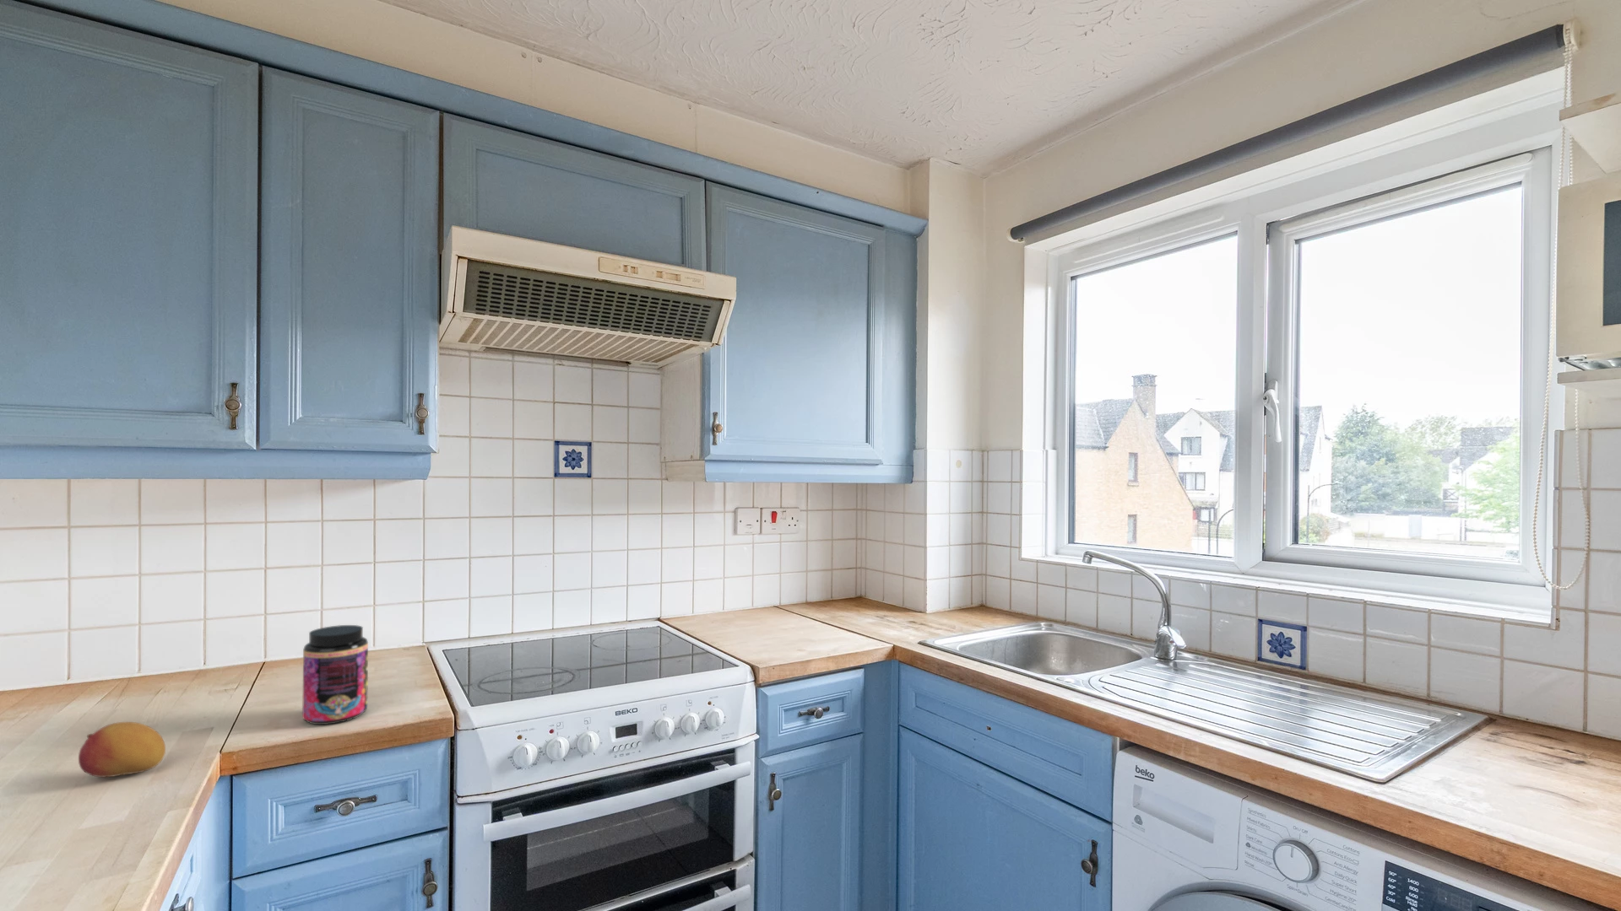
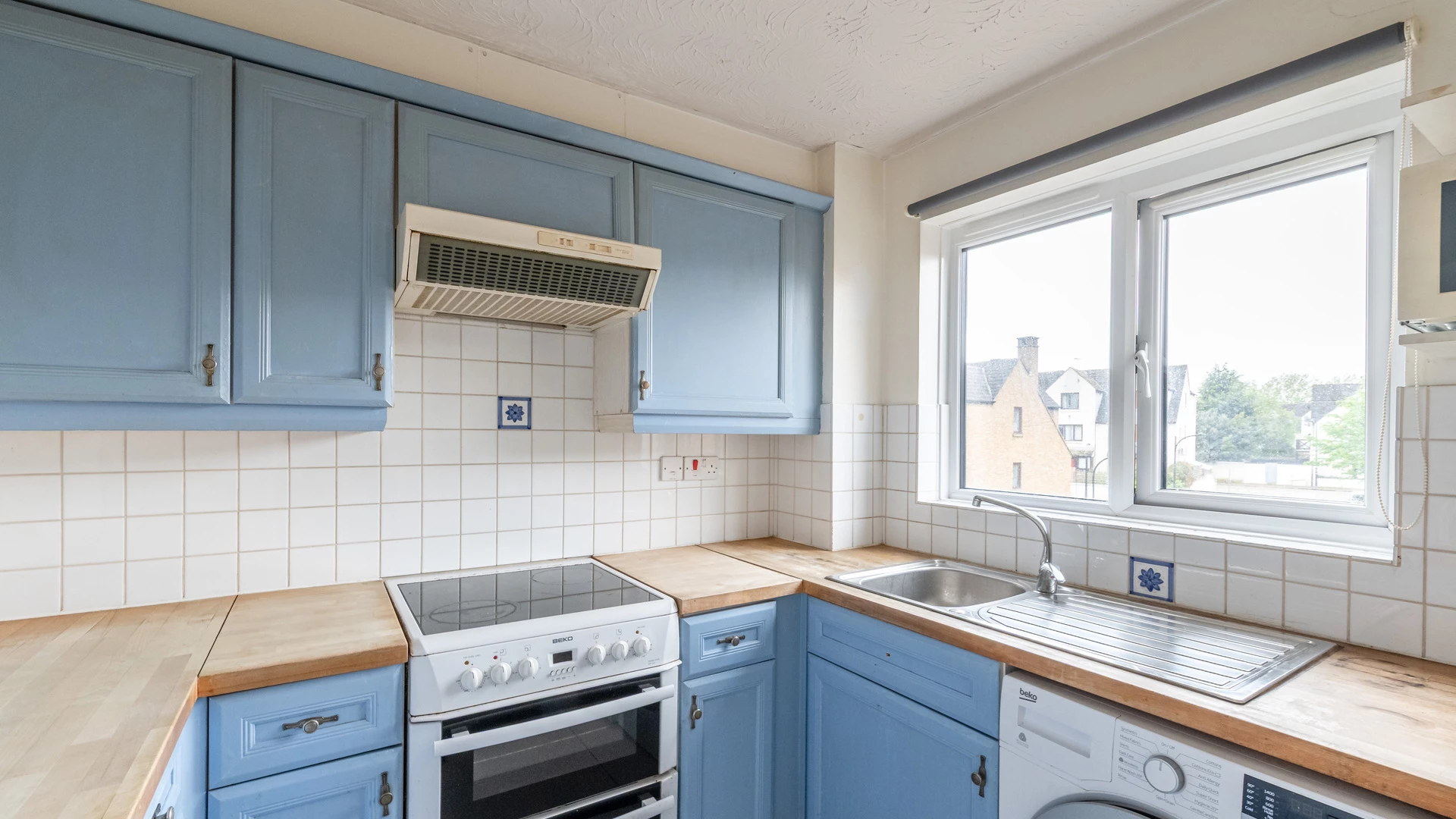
- jar [302,624,369,725]
- fruit [78,721,166,778]
